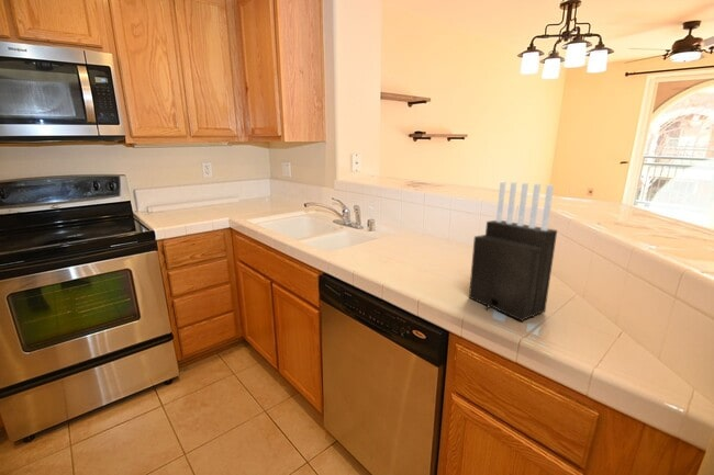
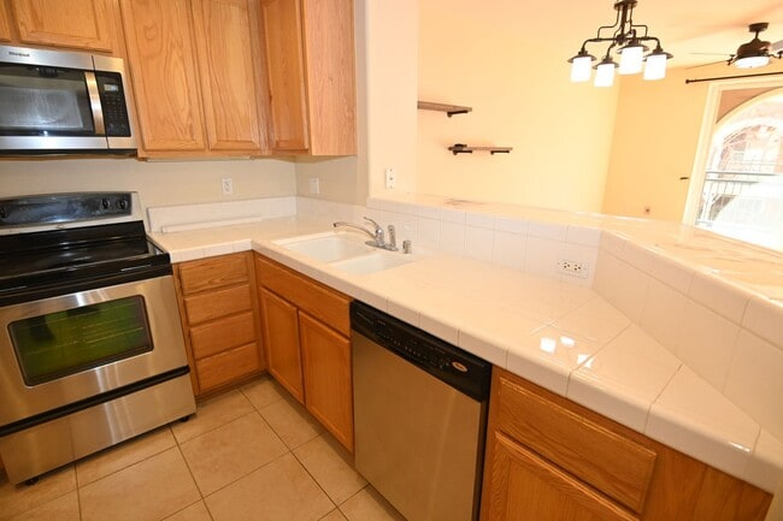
- knife block [468,181,558,323]
